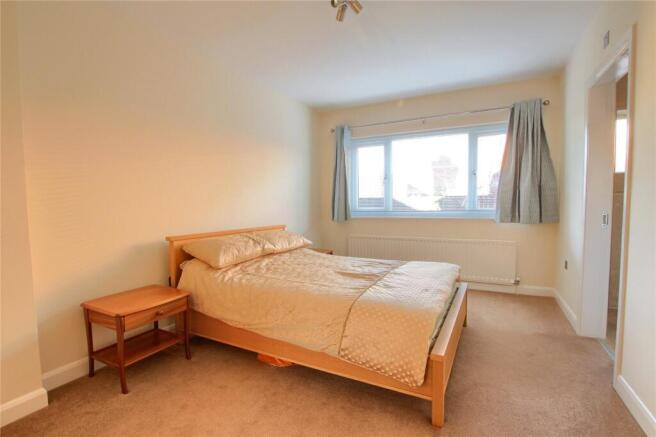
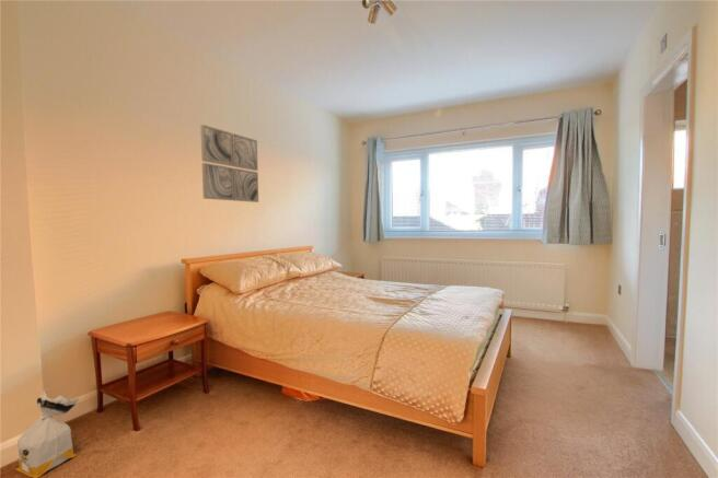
+ wall art [199,124,259,203]
+ bag [14,387,80,478]
